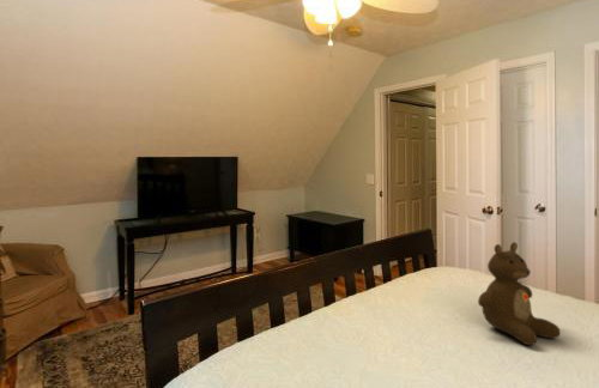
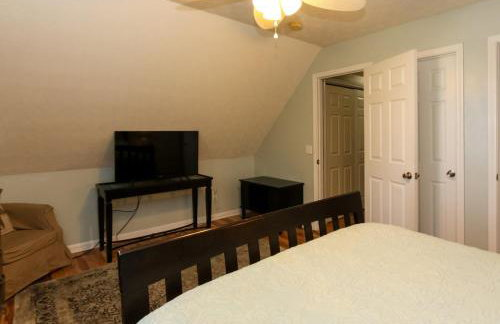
- teddy bear [477,241,562,346]
